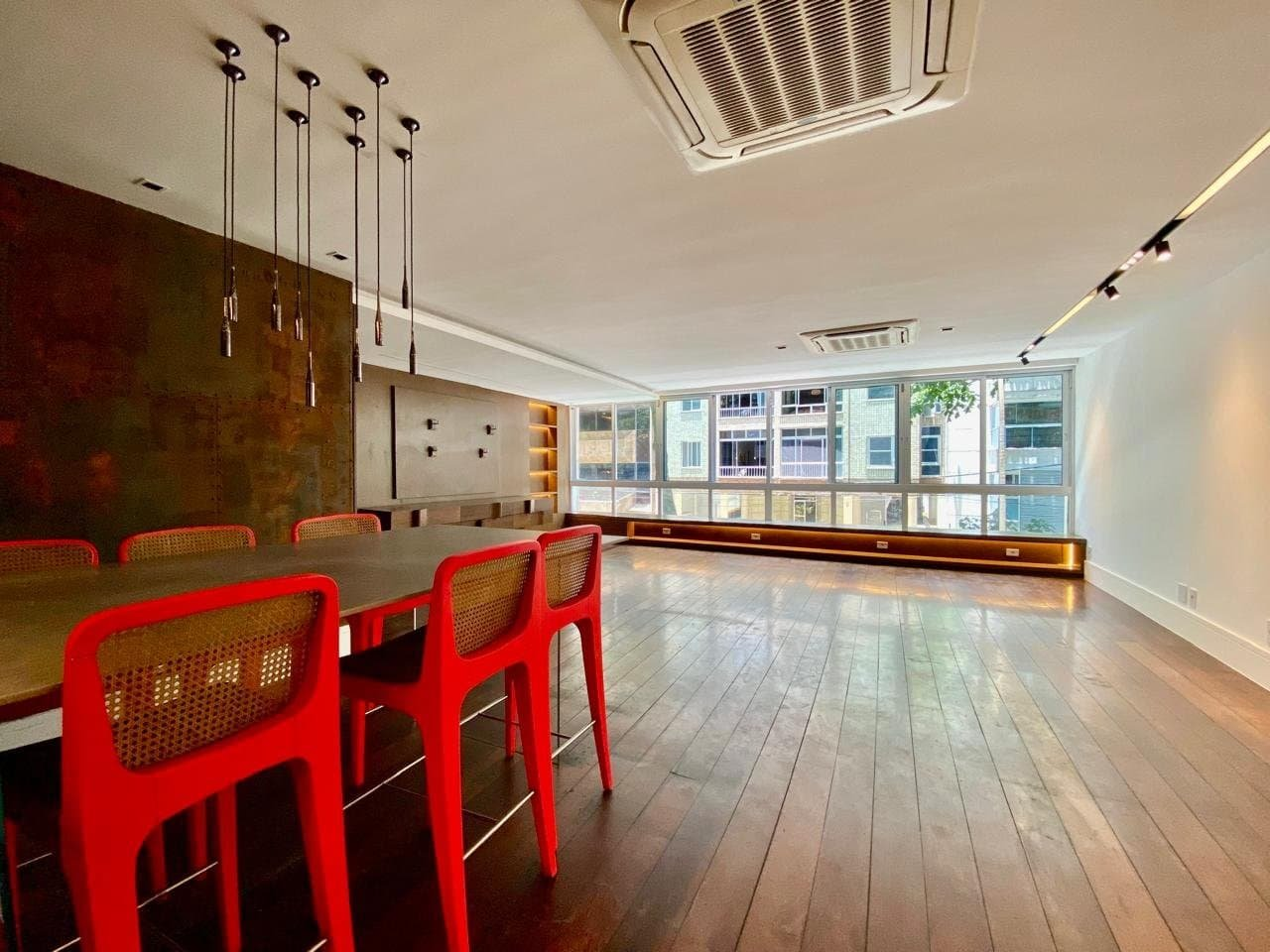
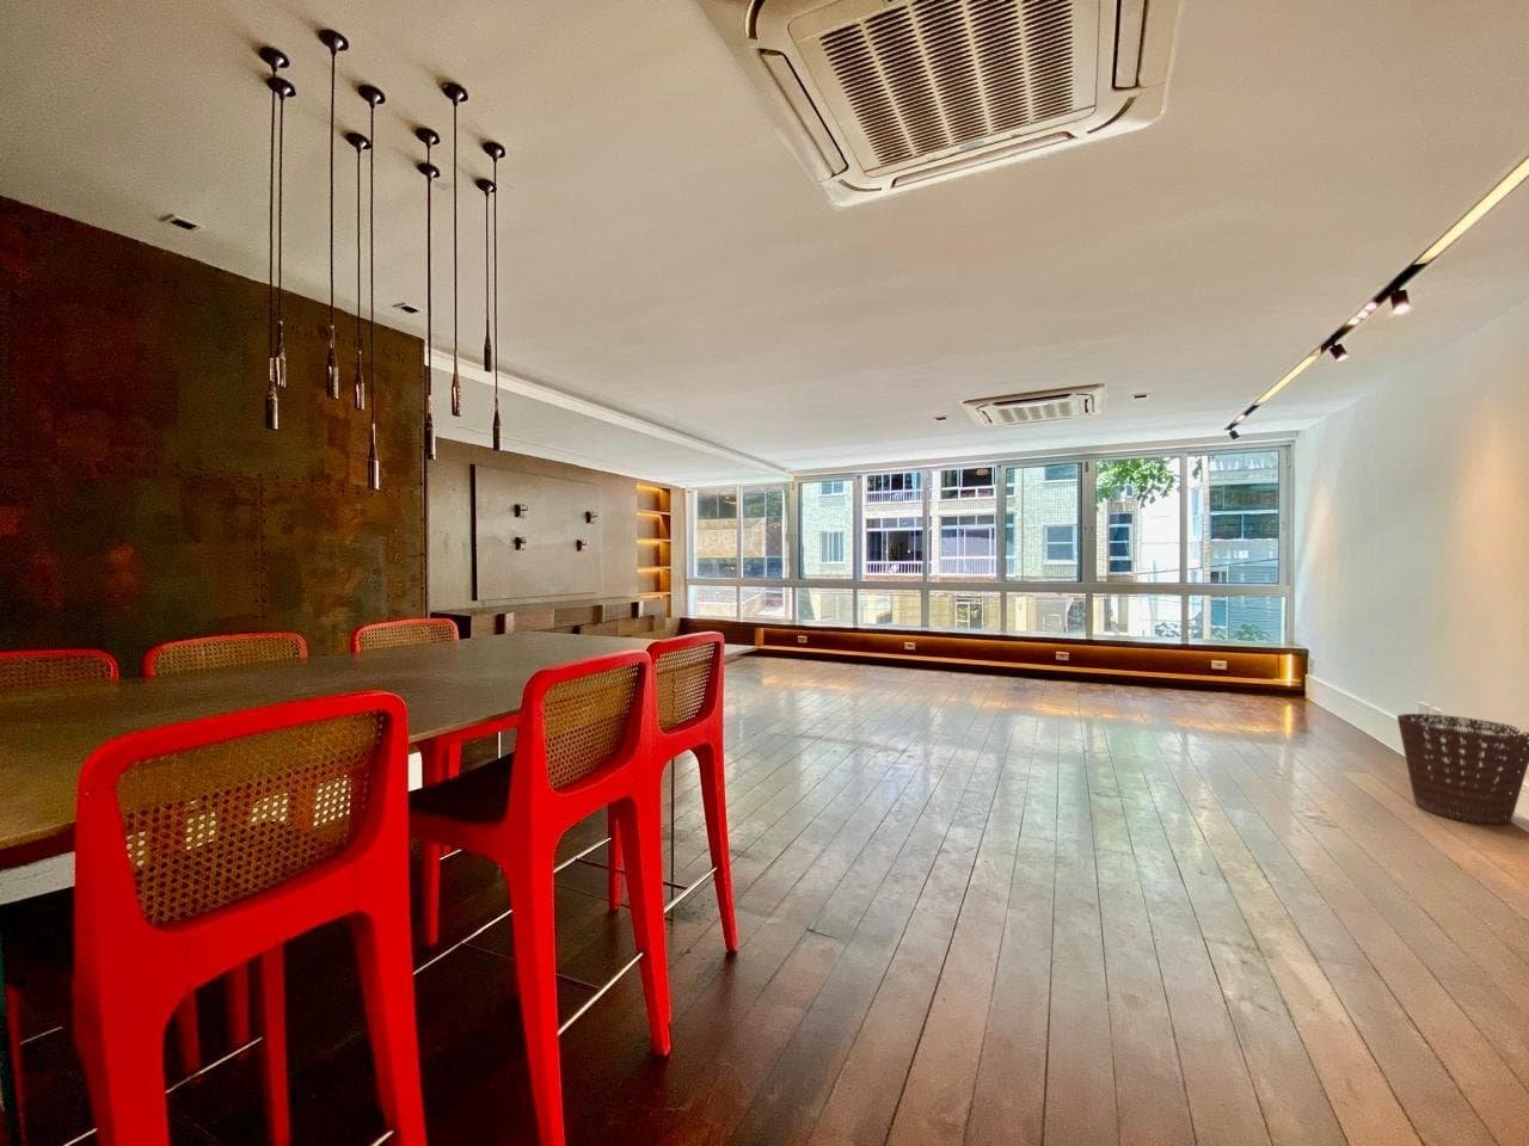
+ basket [1397,713,1529,827]
